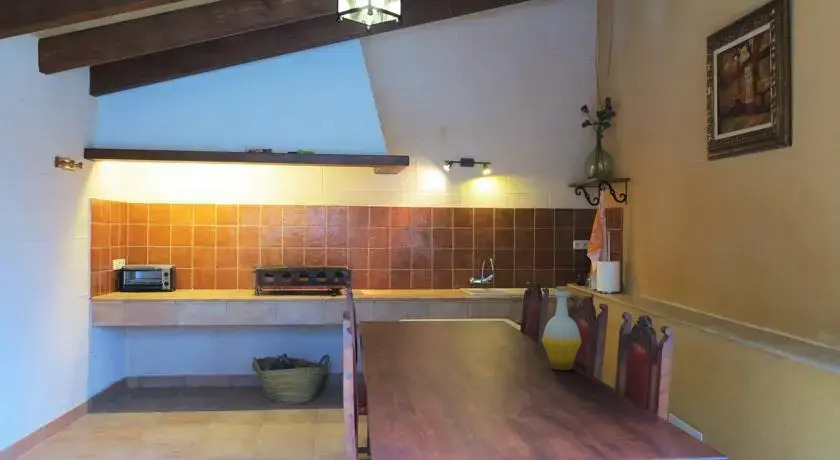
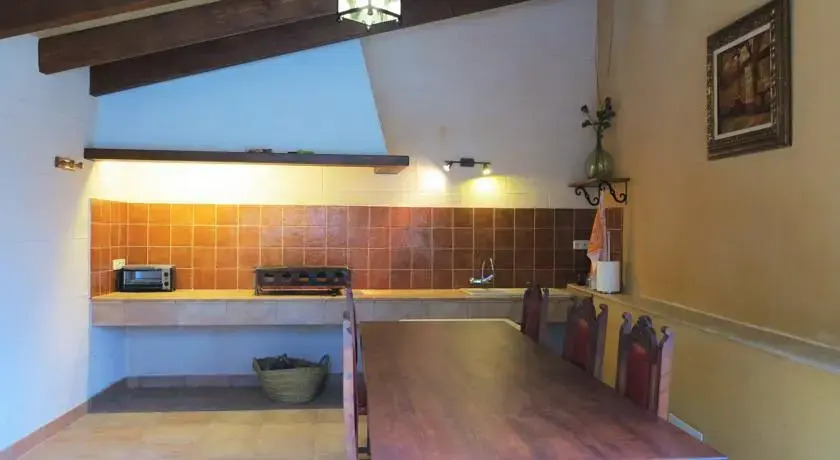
- bottle [541,286,583,371]
